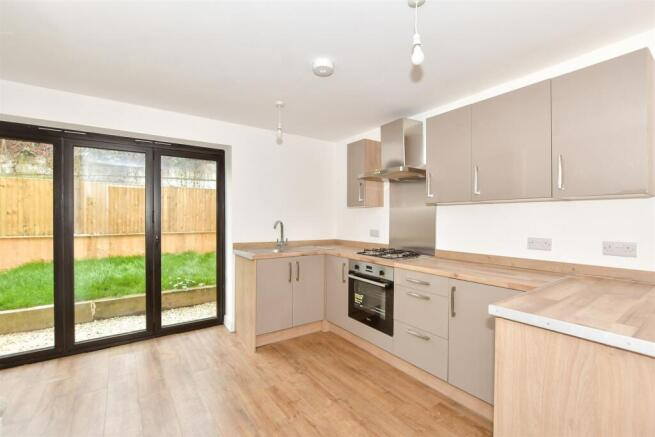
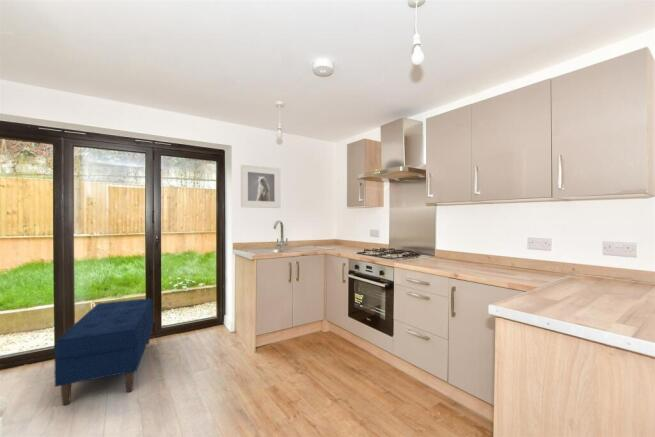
+ bench [53,297,154,406]
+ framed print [240,164,281,209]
